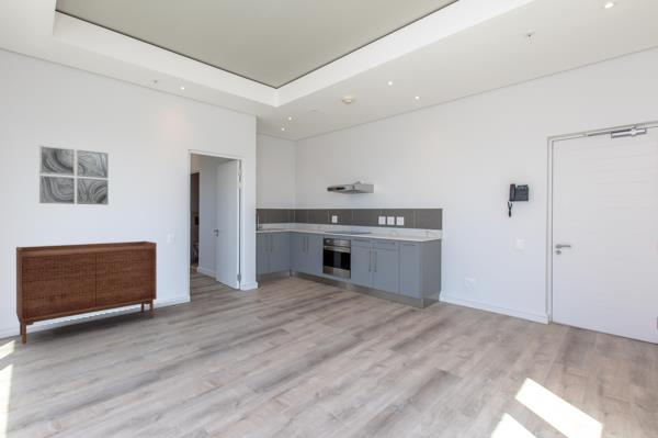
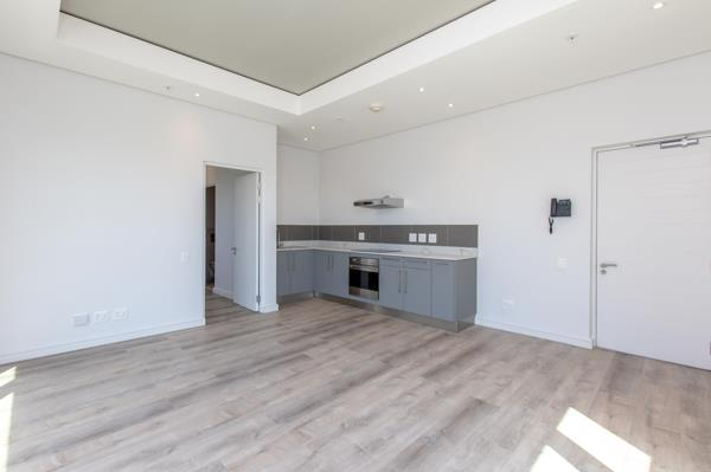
- wall art [38,144,110,205]
- sideboard [15,240,158,345]
